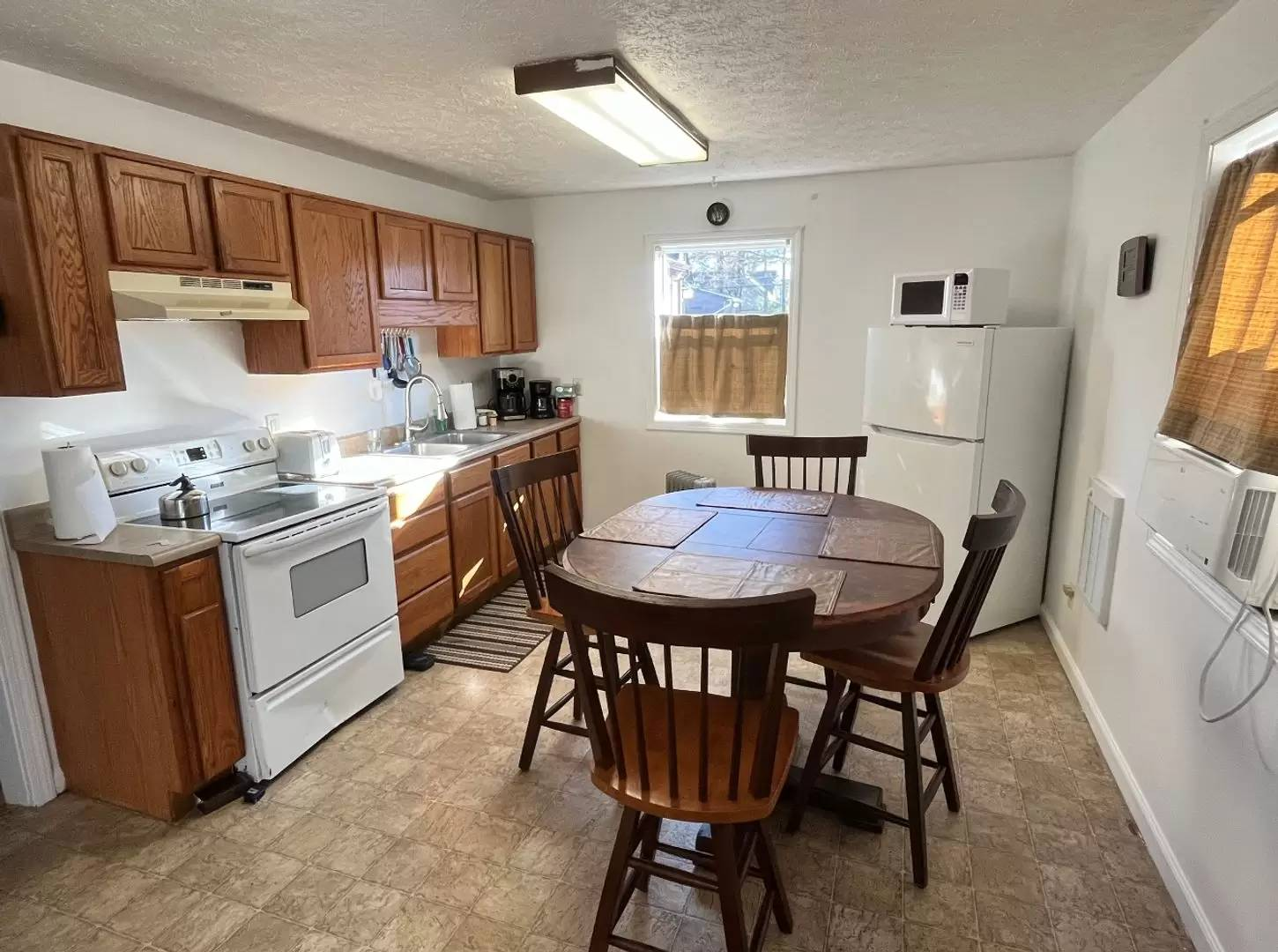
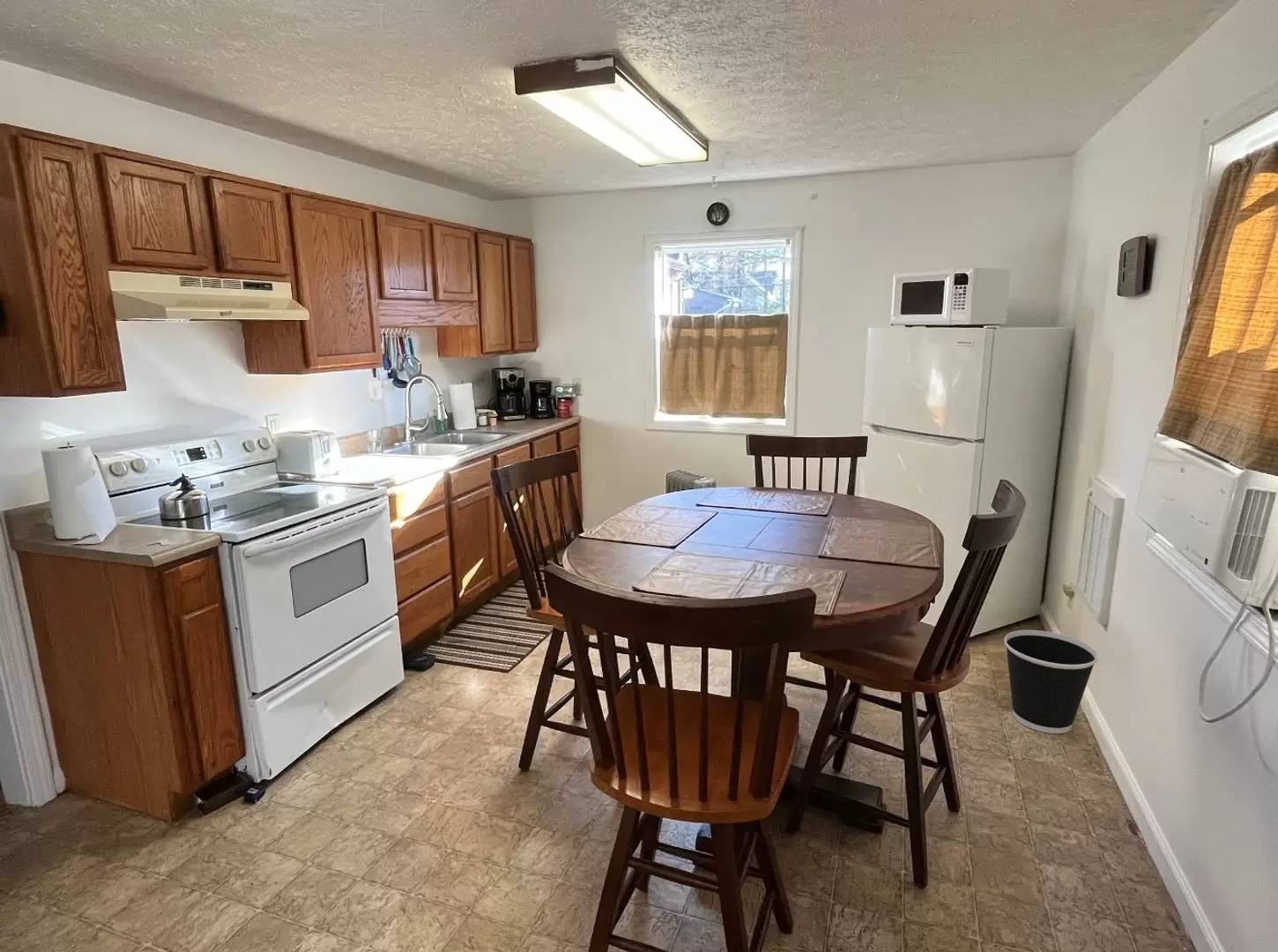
+ wastebasket [1003,629,1099,734]
